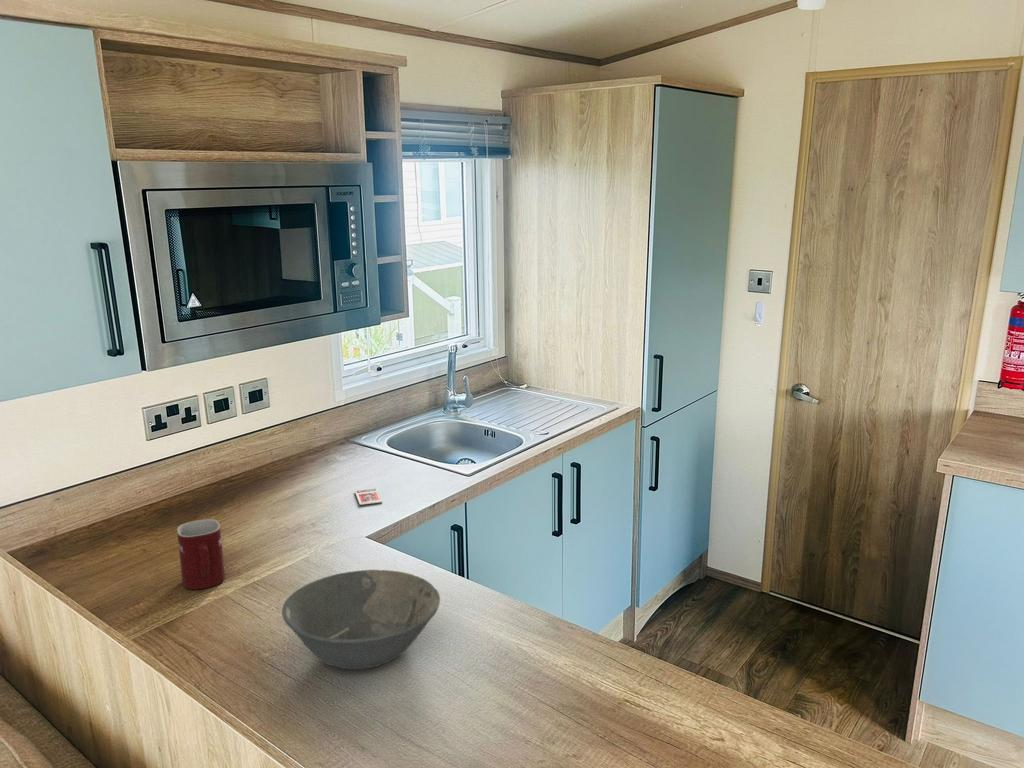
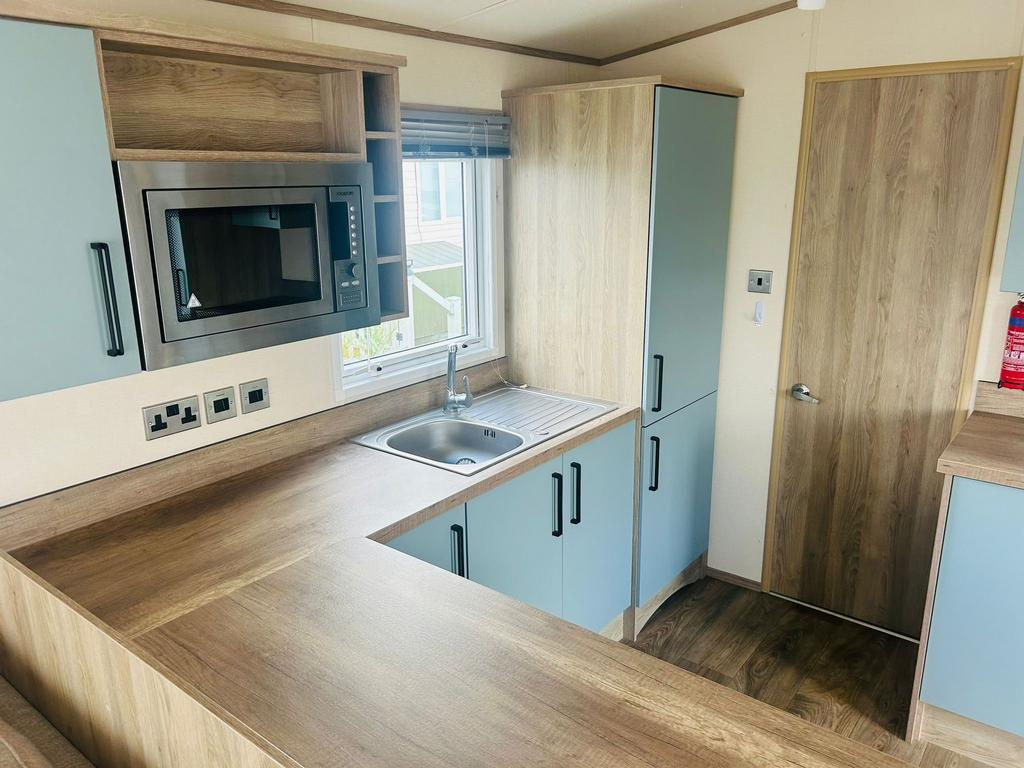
- bowl [281,569,441,670]
- graded trading card [354,487,384,506]
- mug [176,518,226,591]
